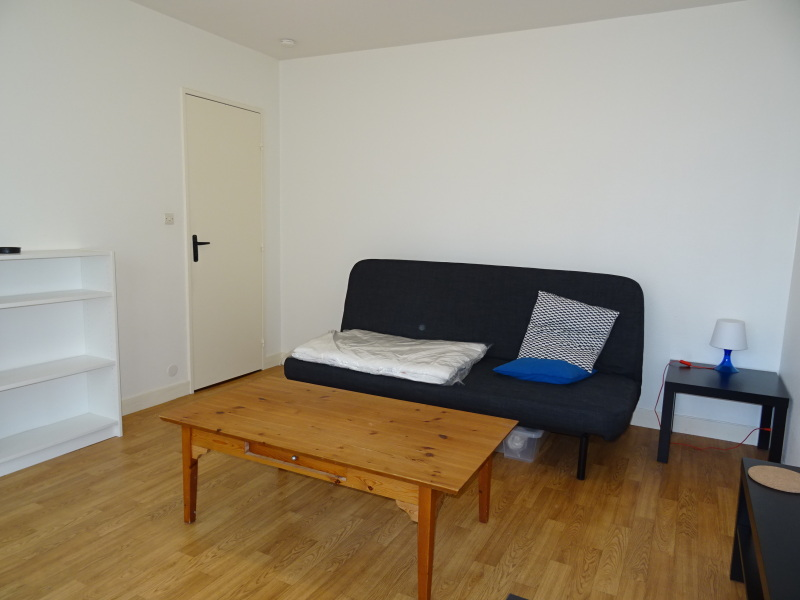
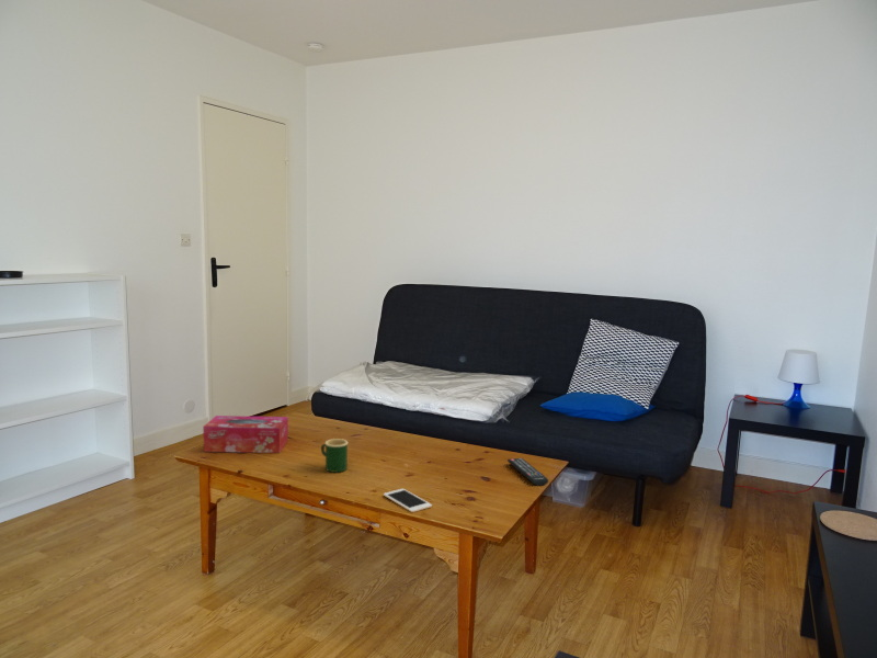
+ mug [320,438,349,474]
+ tissue box [202,415,289,454]
+ remote control [506,457,549,487]
+ cell phone [383,488,433,513]
